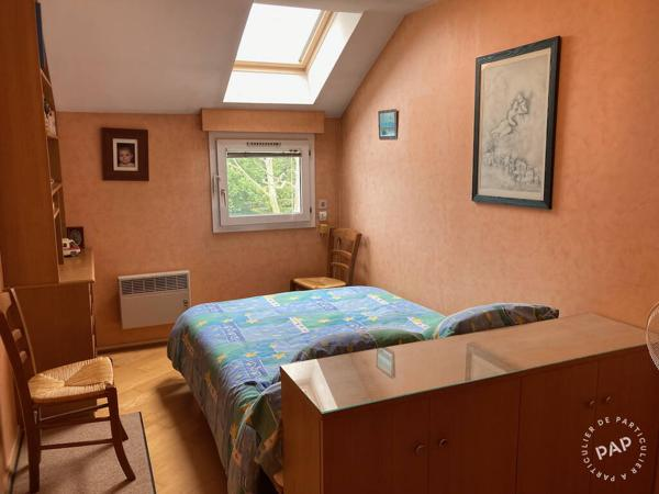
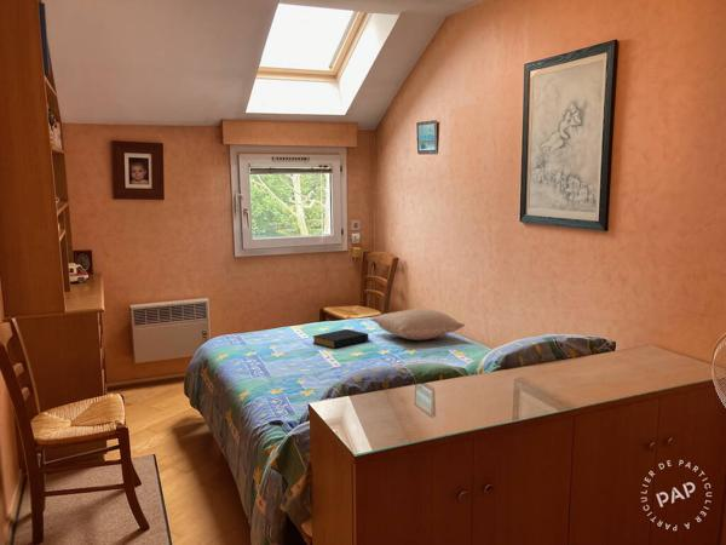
+ pillow [369,308,466,342]
+ hardback book [311,328,369,350]
